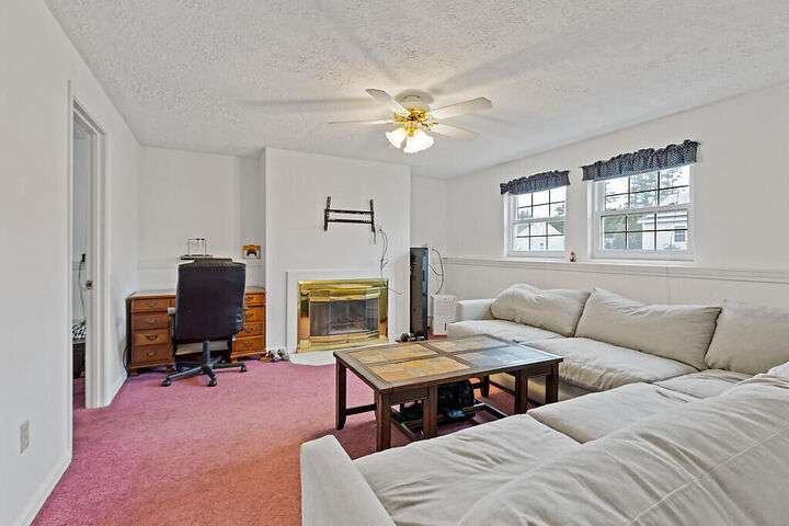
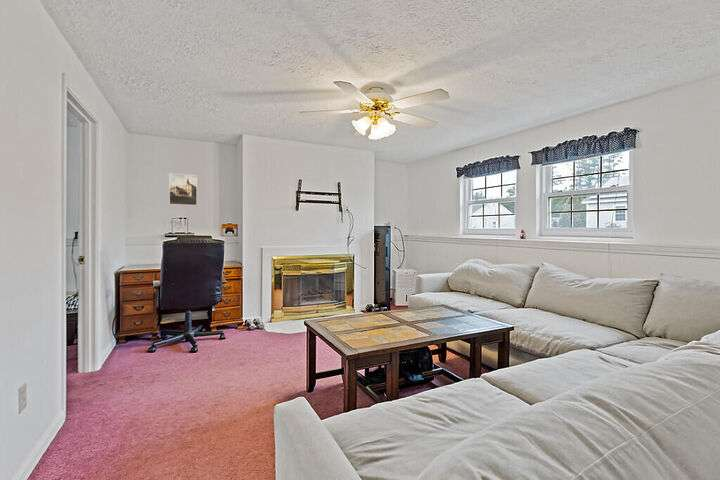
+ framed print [168,172,198,207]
